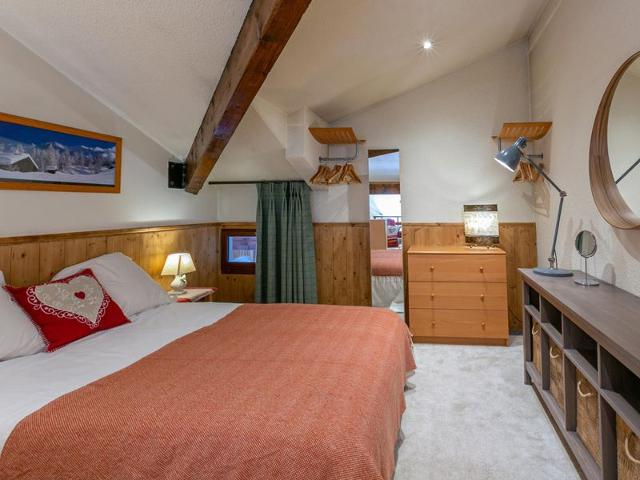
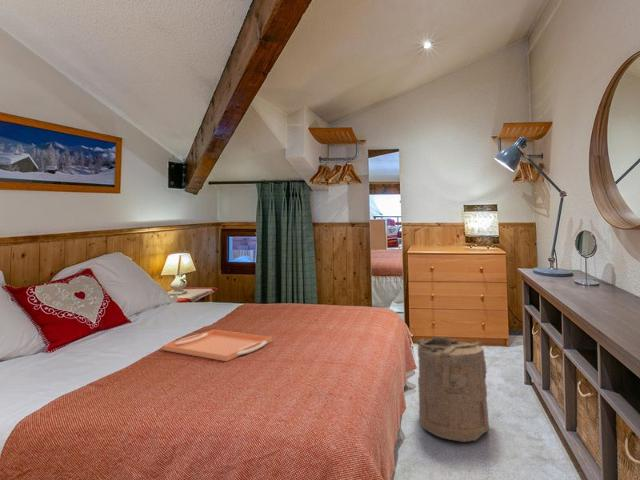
+ serving tray [162,329,273,362]
+ laundry hamper [416,336,490,443]
